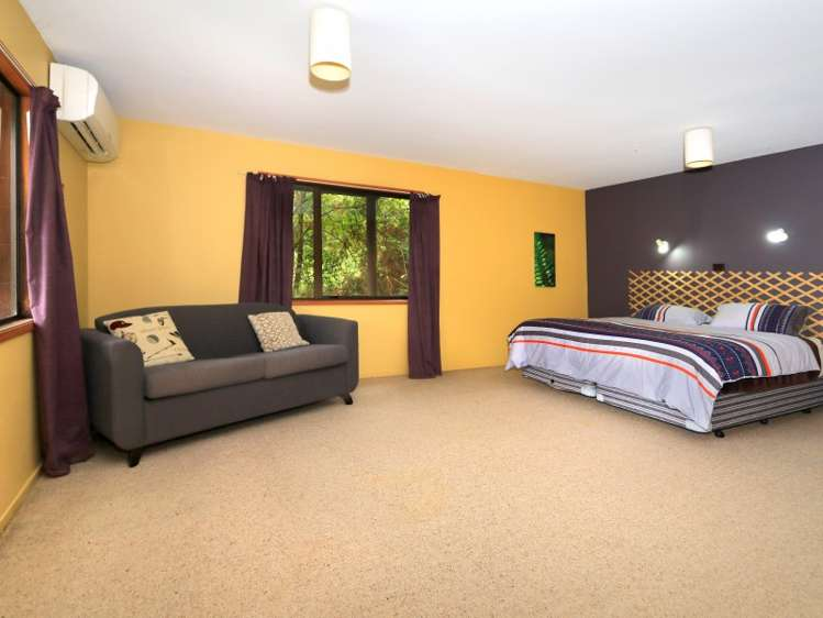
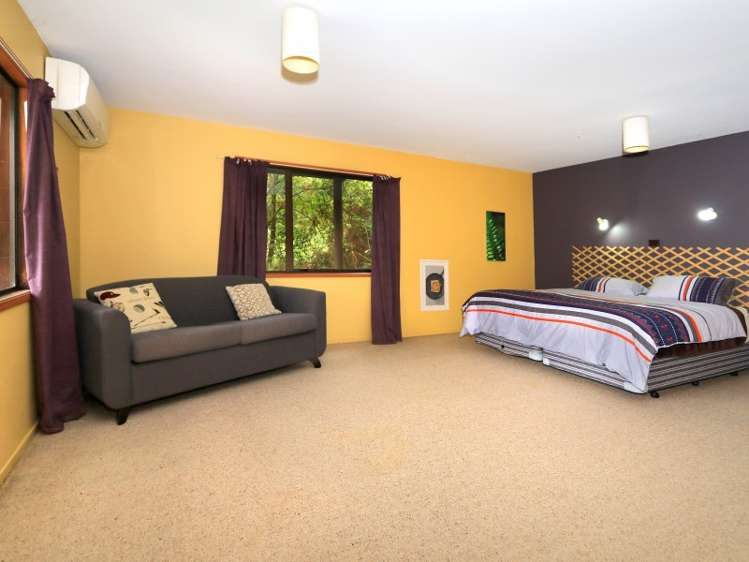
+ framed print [419,258,450,312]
